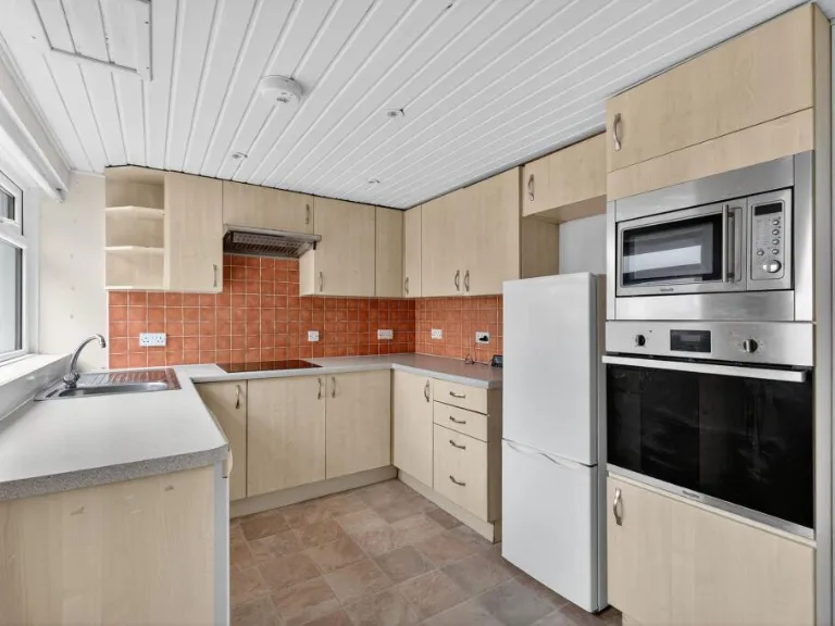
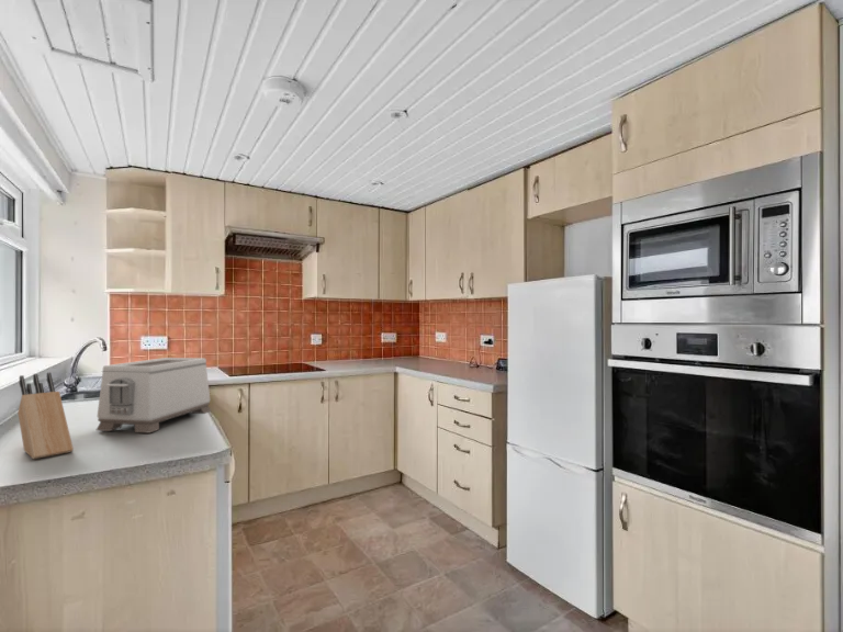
+ knife block [16,371,75,460]
+ toaster [95,357,212,435]
